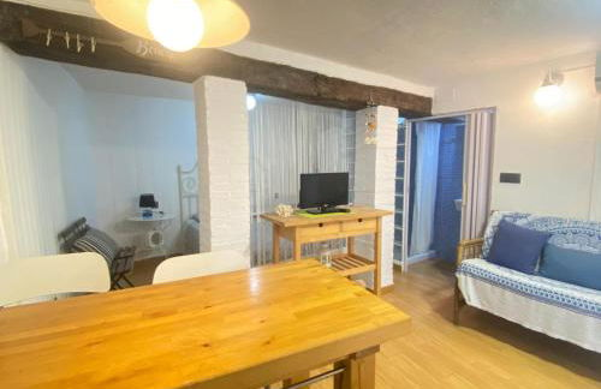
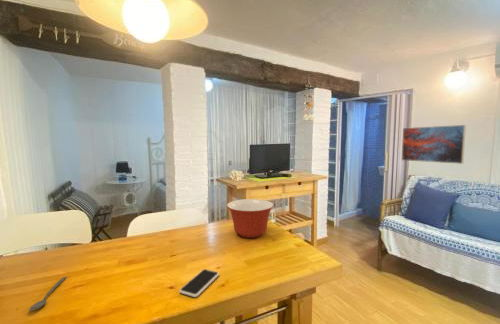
+ spoon [28,276,67,312]
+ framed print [401,124,467,165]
+ smartphone [179,268,220,298]
+ mixing bowl [226,198,275,239]
